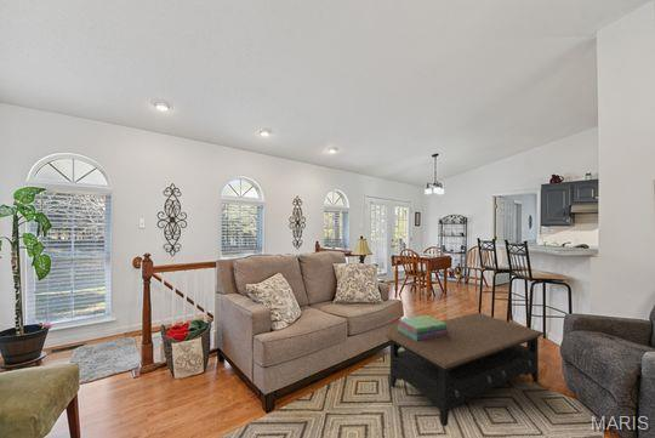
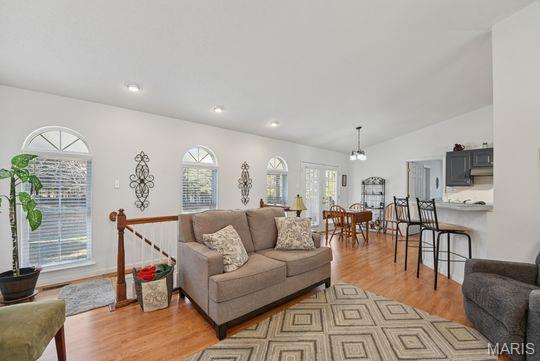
- coffee table [383,312,546,427]
- stack of books [397,314,449,341]
